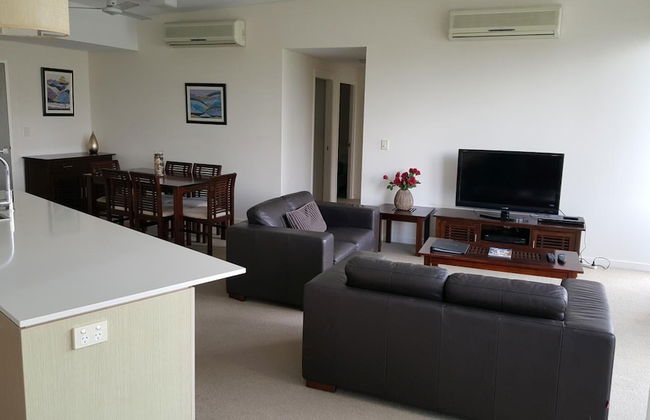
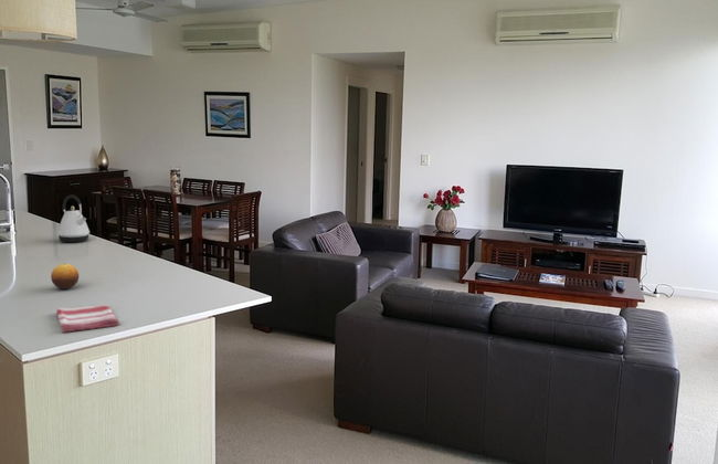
+ fruit [50,263,80,291]
+ dish towel [55,303,120,334]
+ kettle [56,193,91,243]
